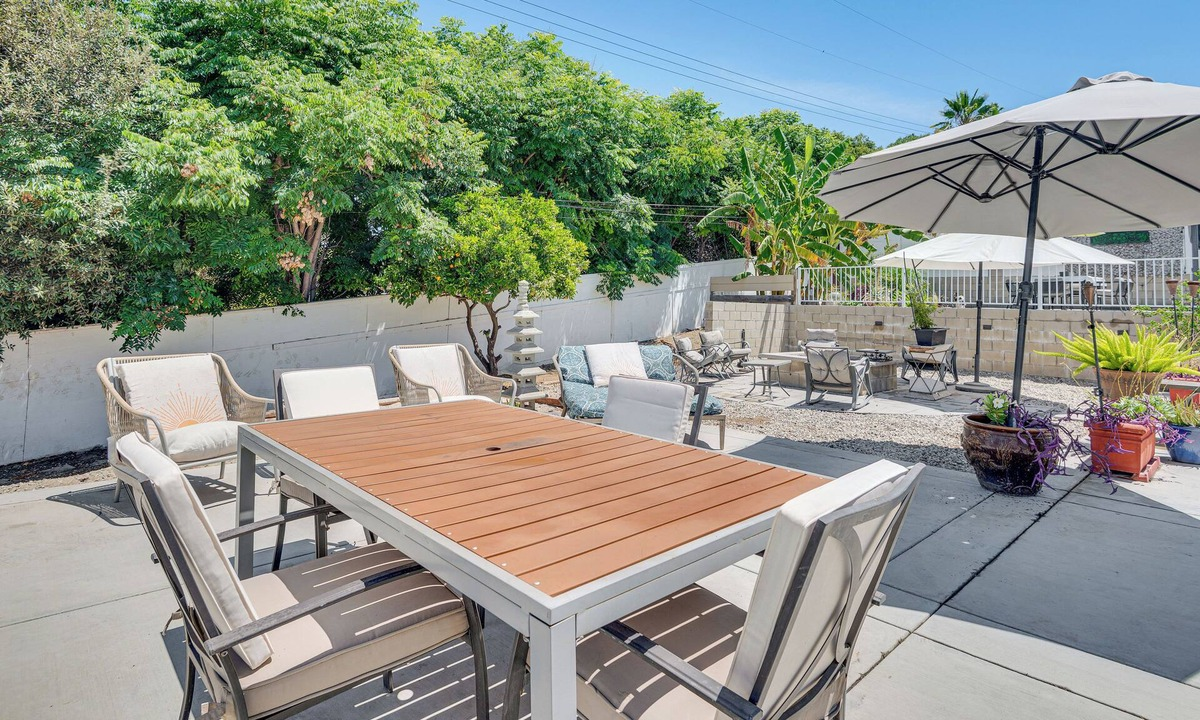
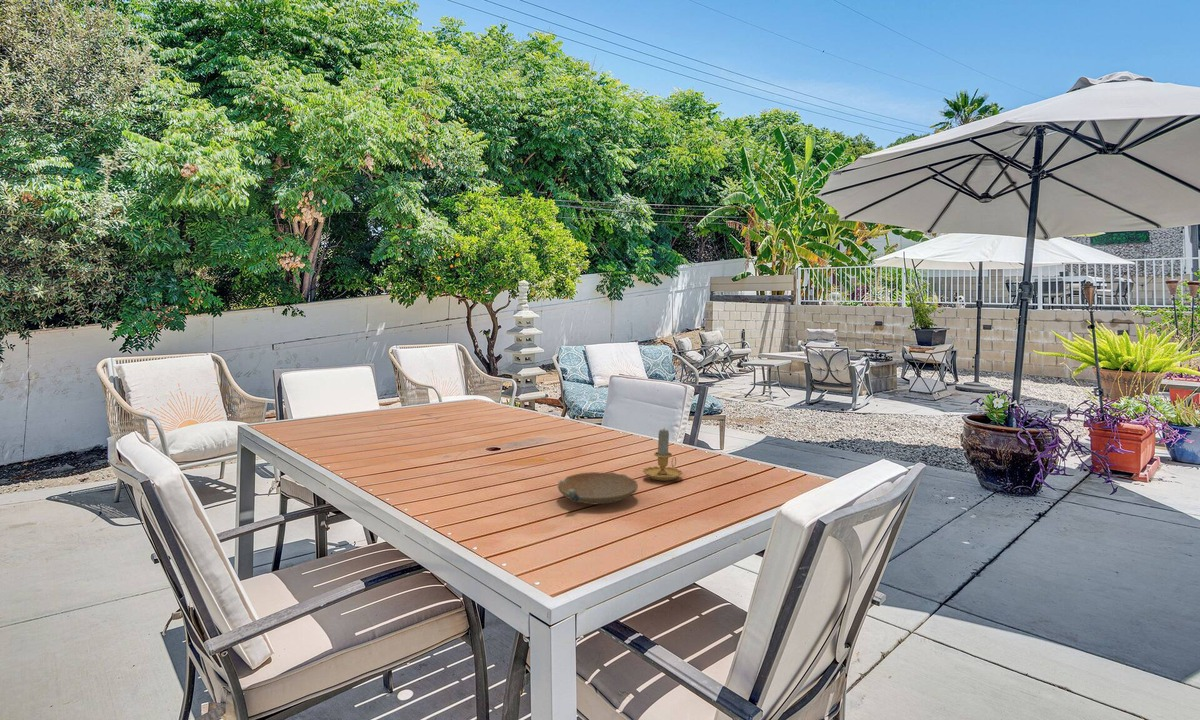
+ bowl [557,471,639,505]
+ candle [642,428,683,482]
